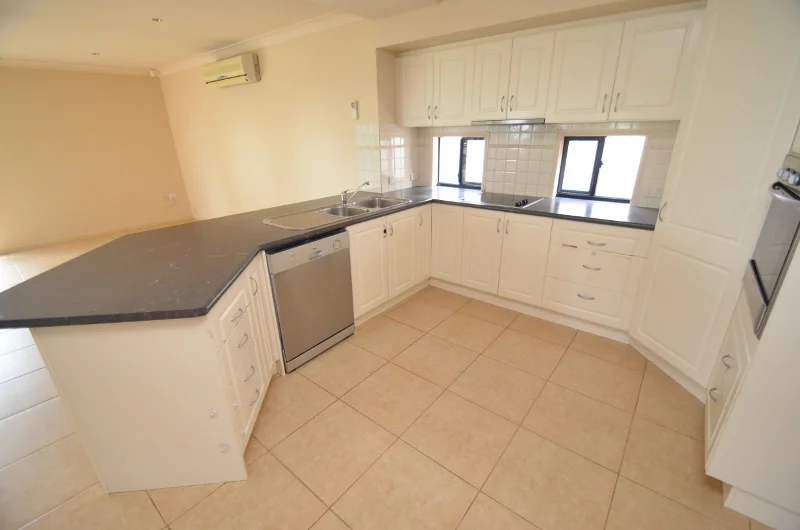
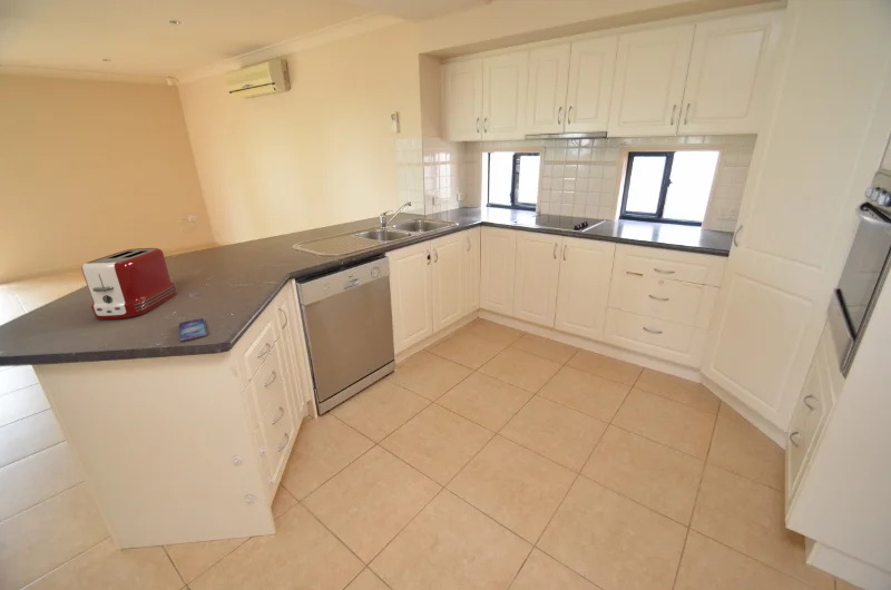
+ smartphone [178,317,208,342]
+ toaster [80,247,178,321]
